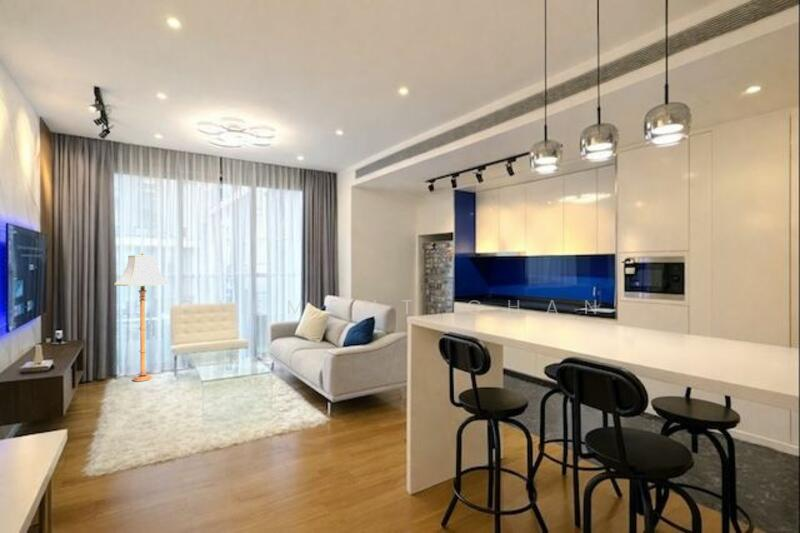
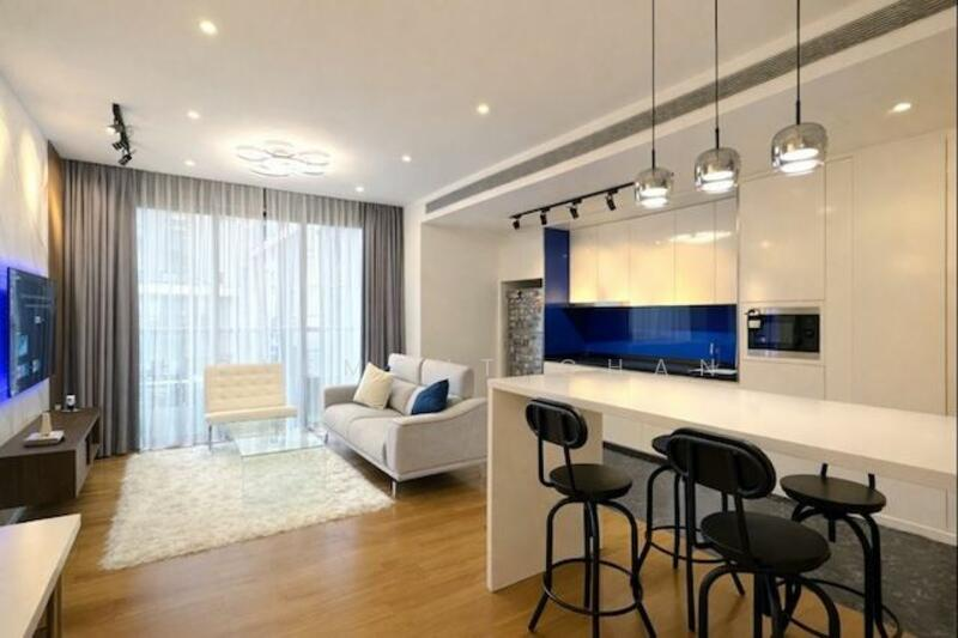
- floor lamp [113,251,170,382]
